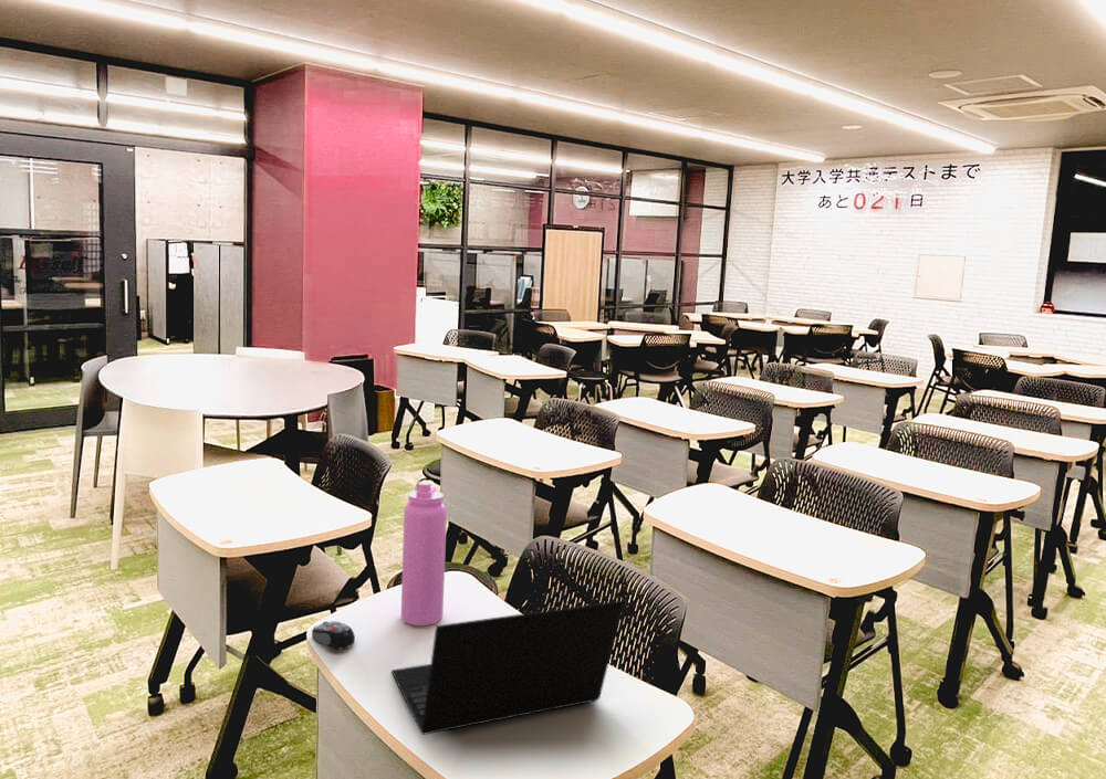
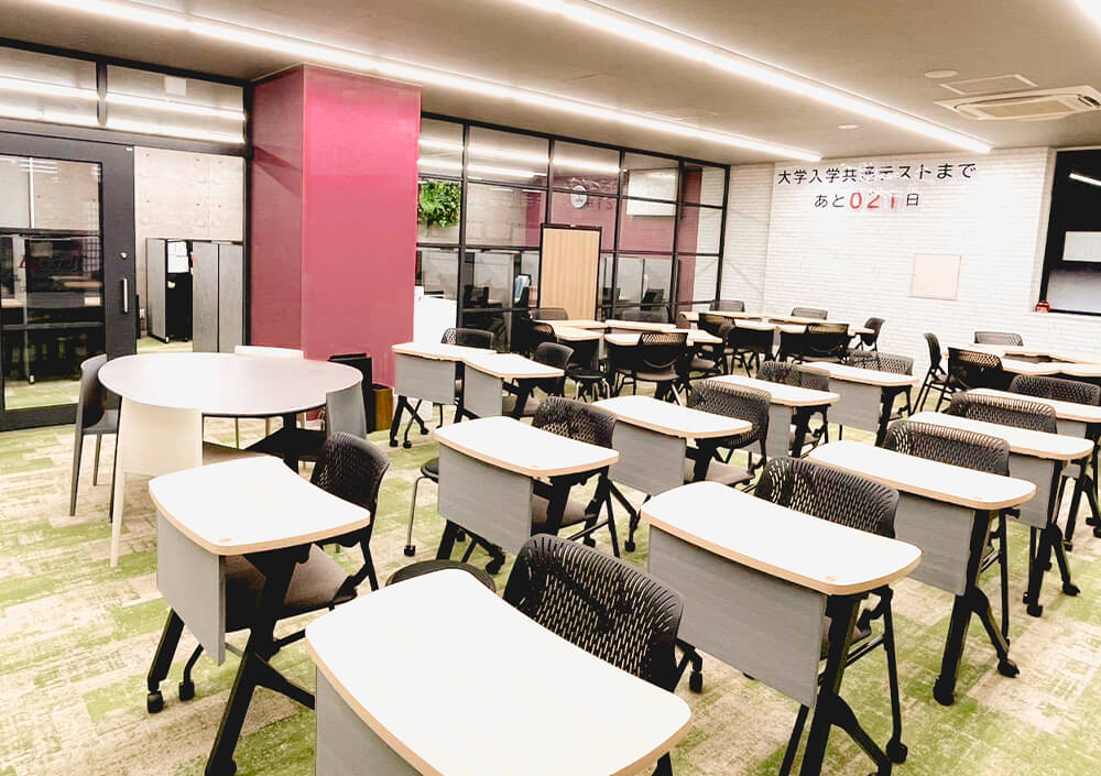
- computer mouse [311,620,356,651]
- laptop [390,599,625,736]
- water bottle [400,481,448,627]
